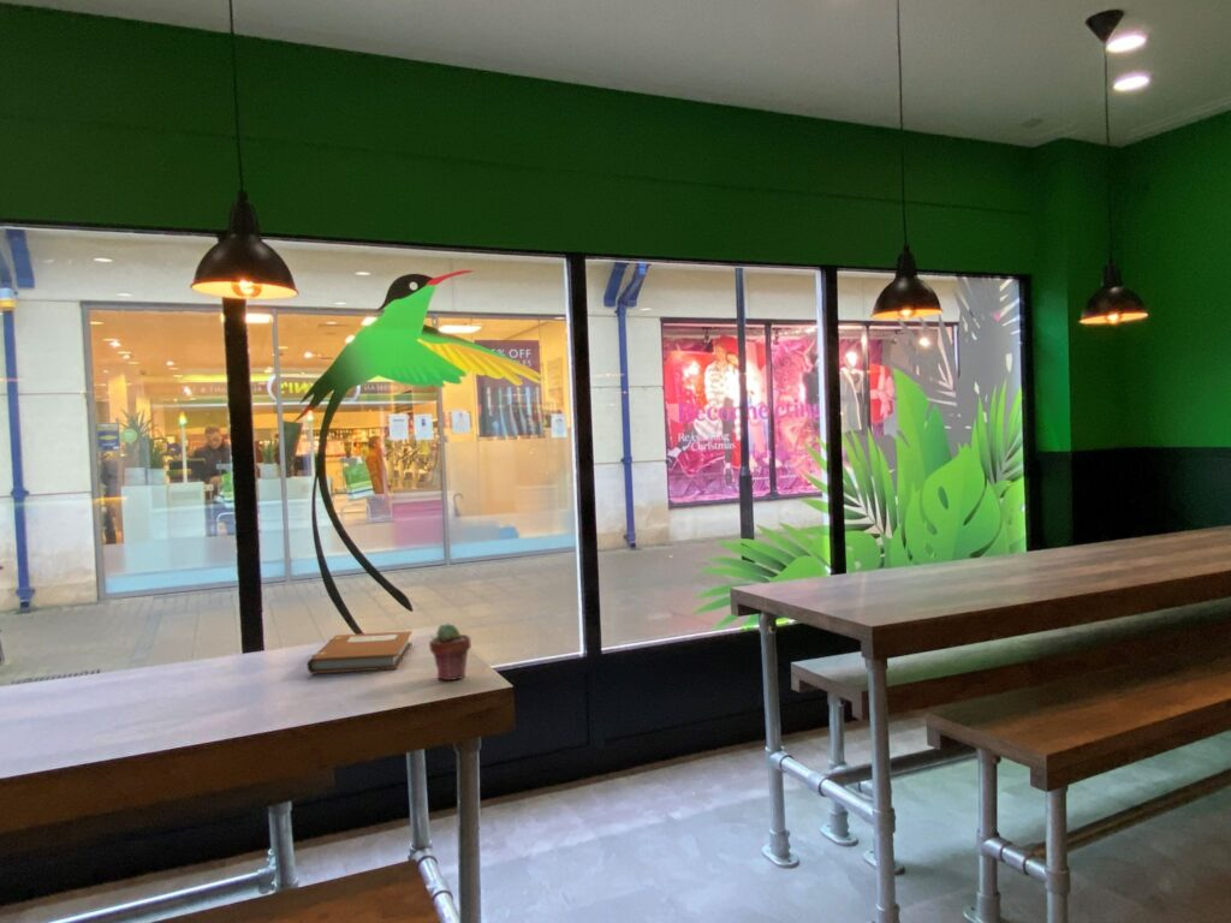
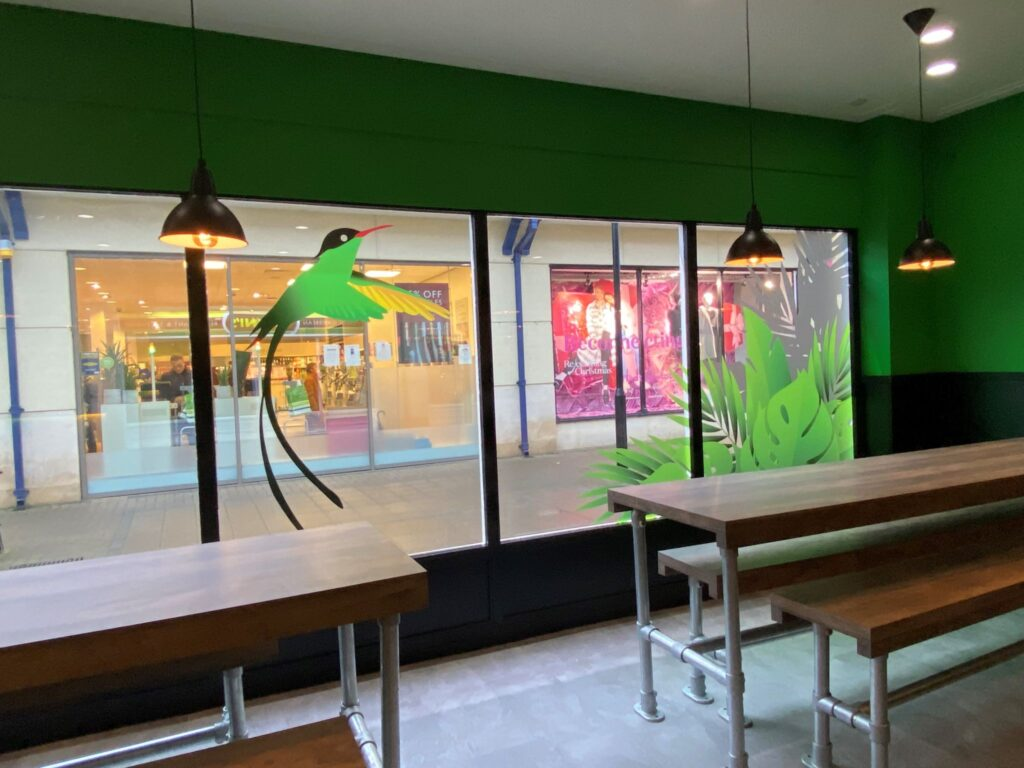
- potted succulent [428,623,472,681]
- notebook [307,630,414,674]
